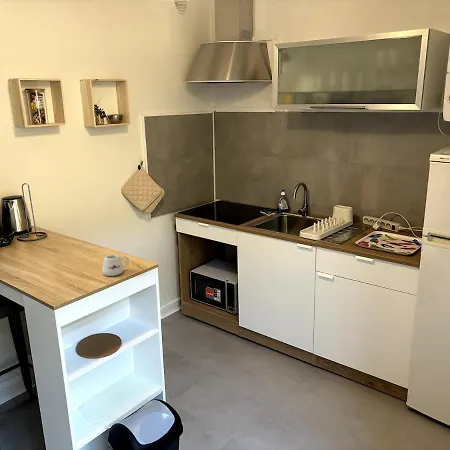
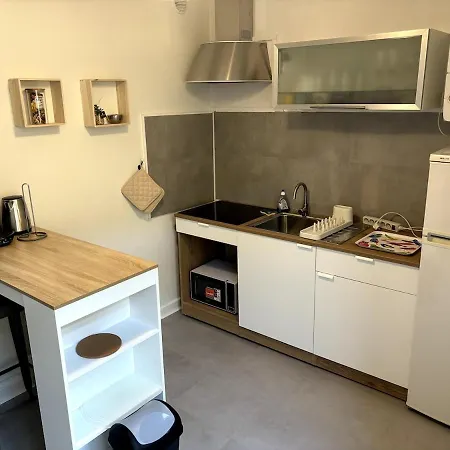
- mug [101,254,129,277]
